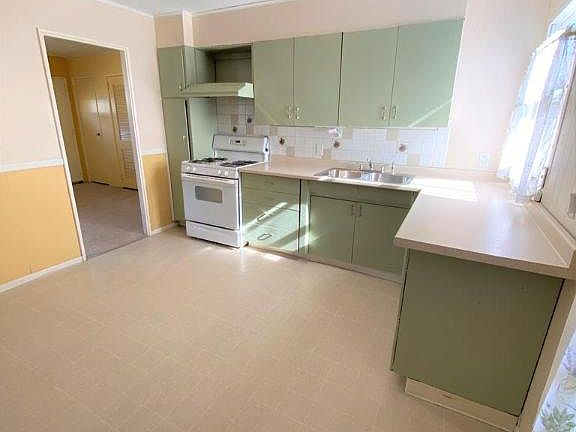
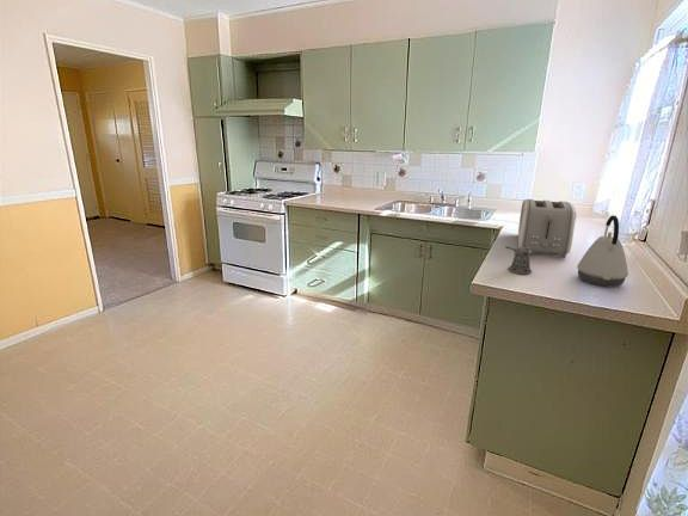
+ toaster [517,198,577,259]
+ kettle [577,215,629,288]
+ pepper shaker [504,245,533,276]
